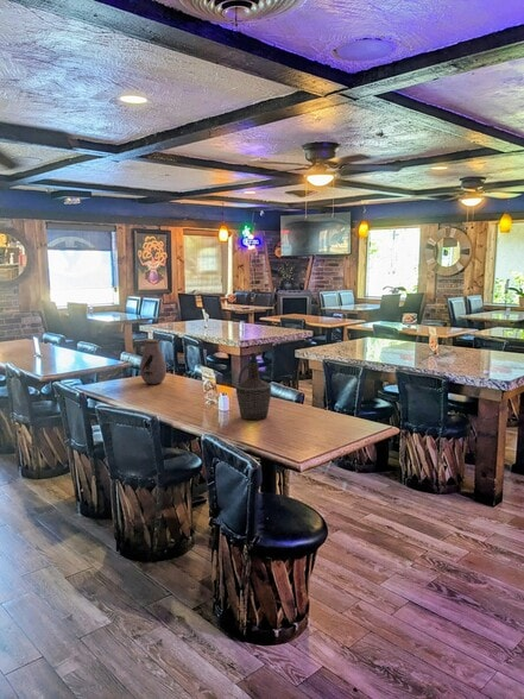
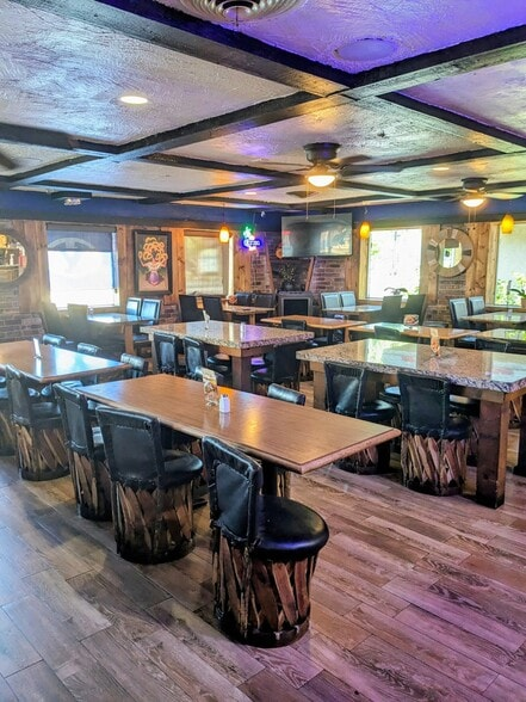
- bottle [234,351,272,421]
- vase [139,338,168,385]
